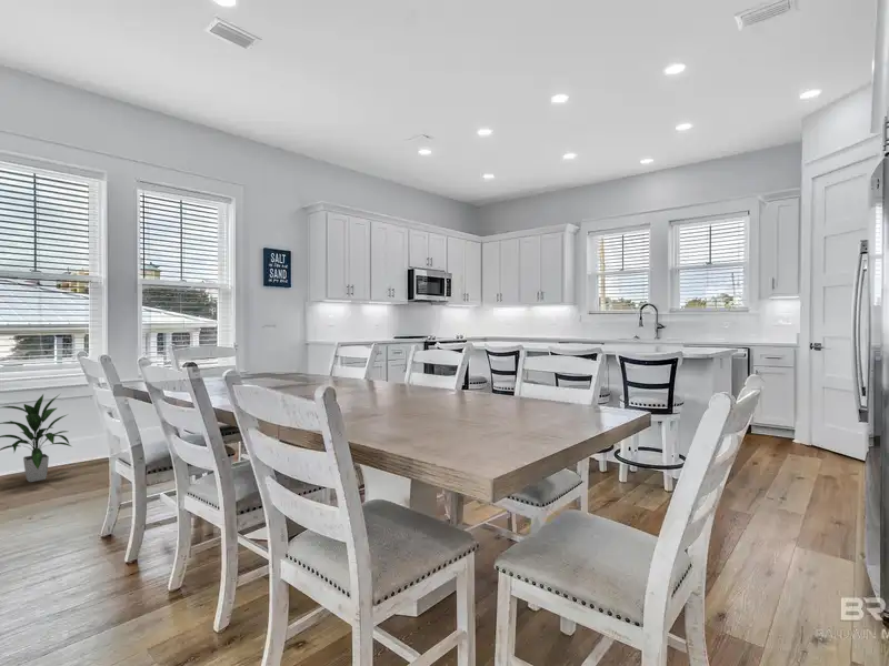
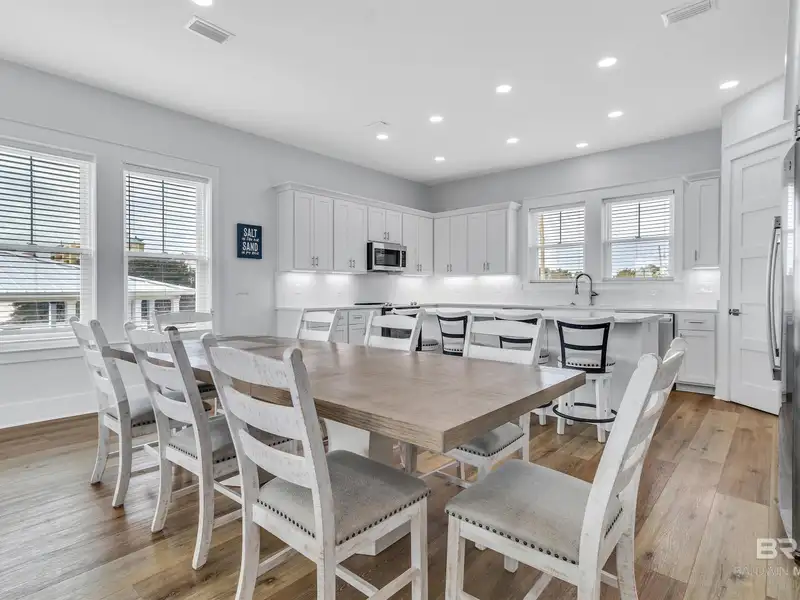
- indoor plant [0,392,74,483]
